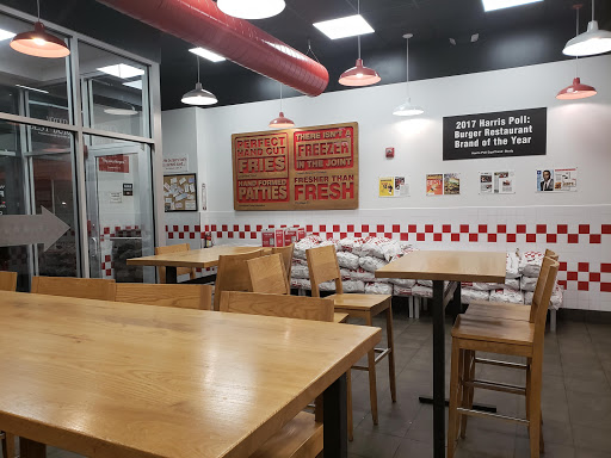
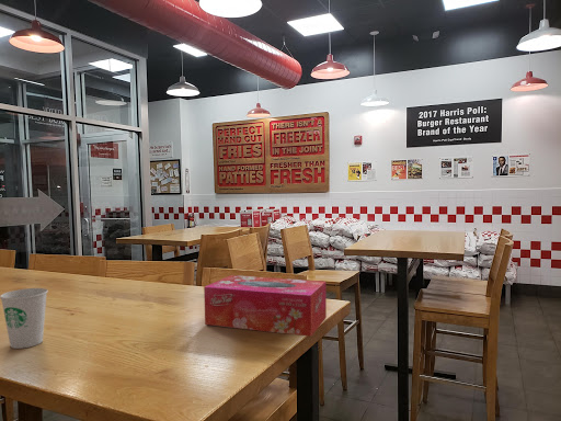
+ paper cup [0,287,49,350]
+ tissue box [203,274,328,338]
